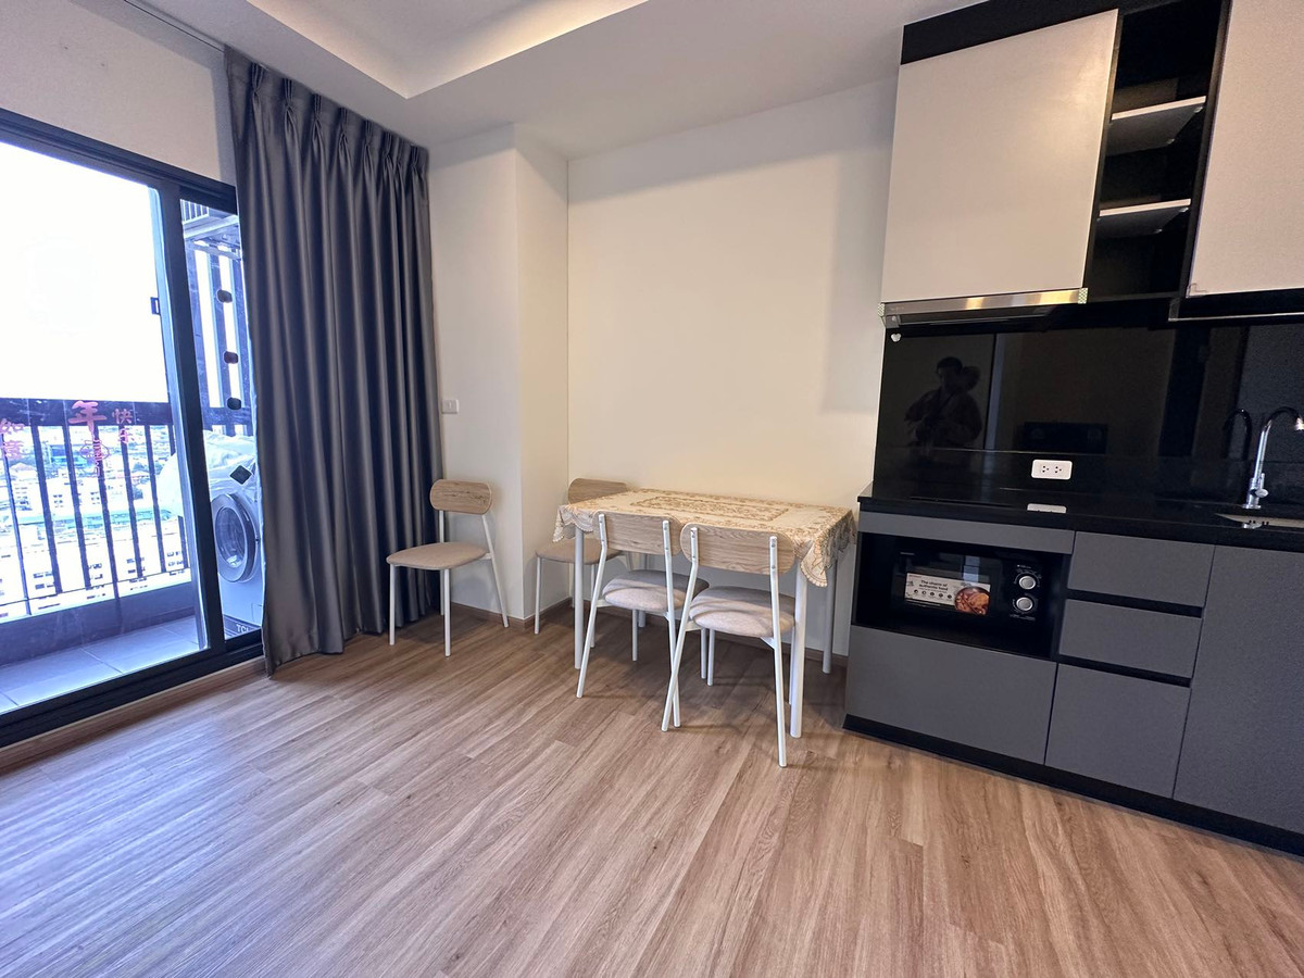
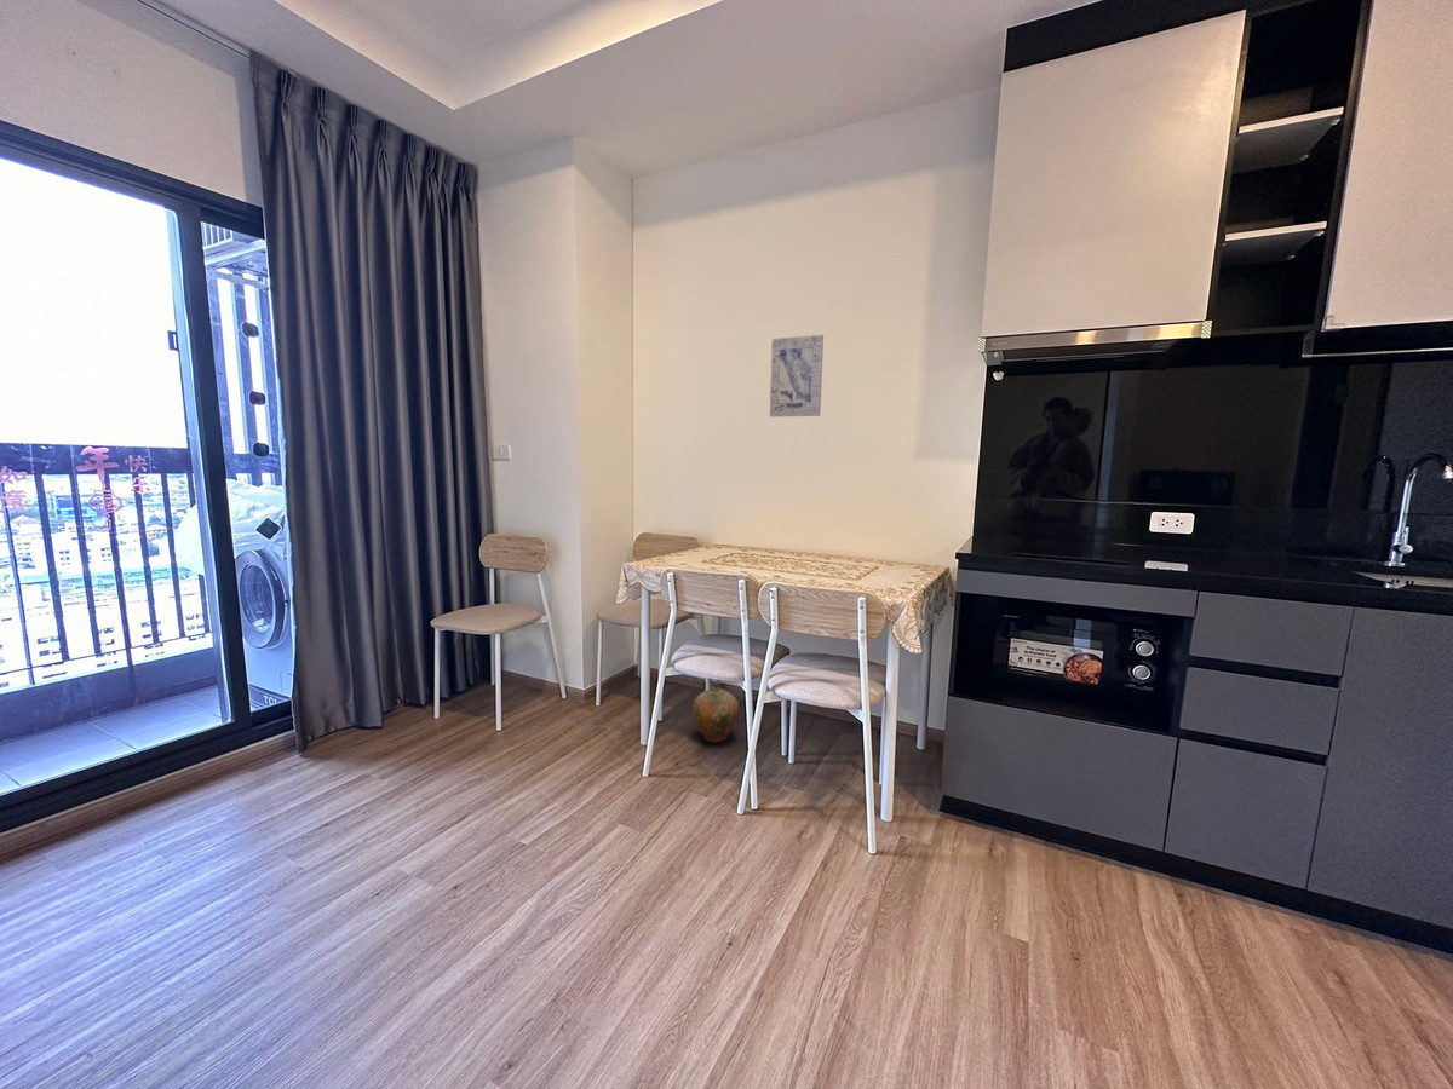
+ ceramic jug [691,679,740,744]
+ wall art [769,334,825,417]
